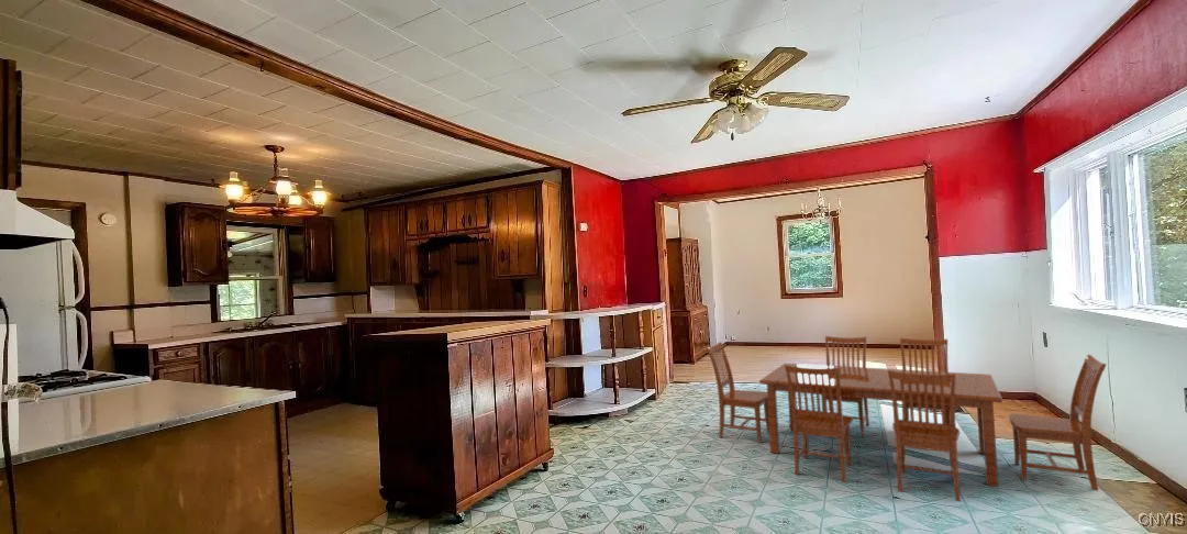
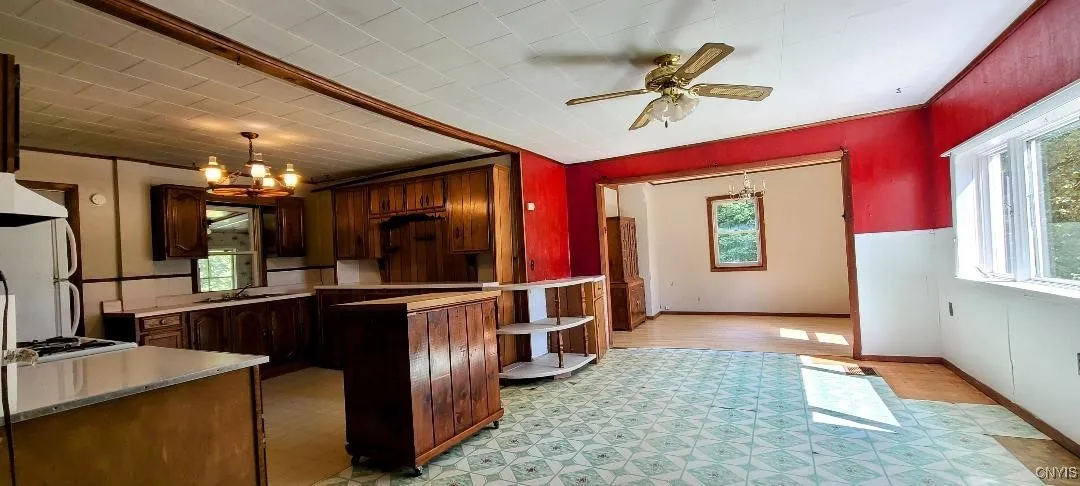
- dining set [706,335,1108,503]
